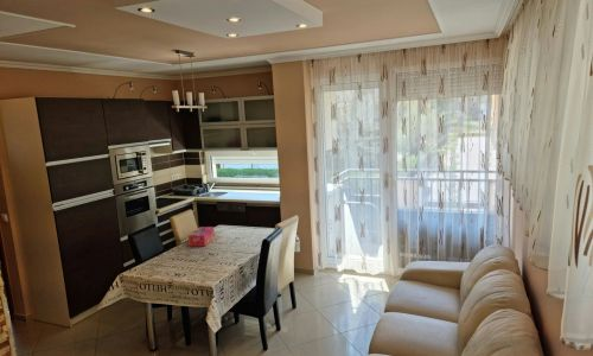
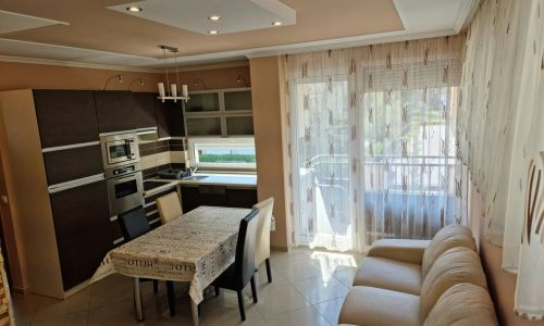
- tissue box [187,225,216,247]
